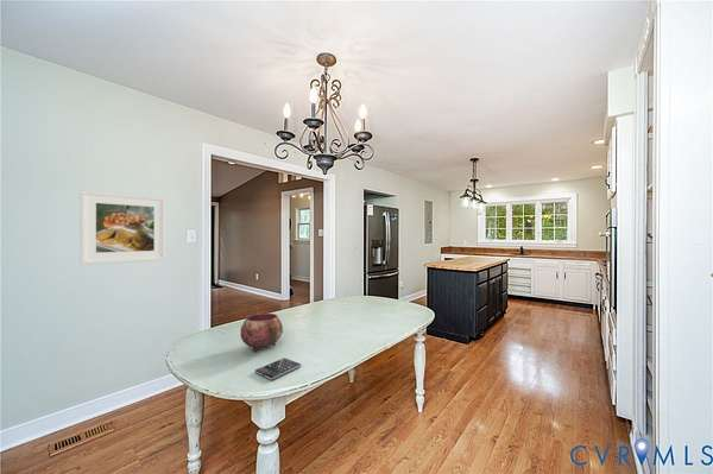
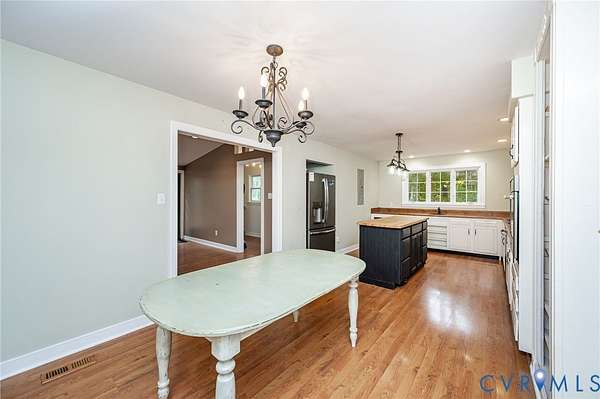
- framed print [78,189,166,266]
- bowl [239,312,284,353]
- smartphone [253,356,303,381]
